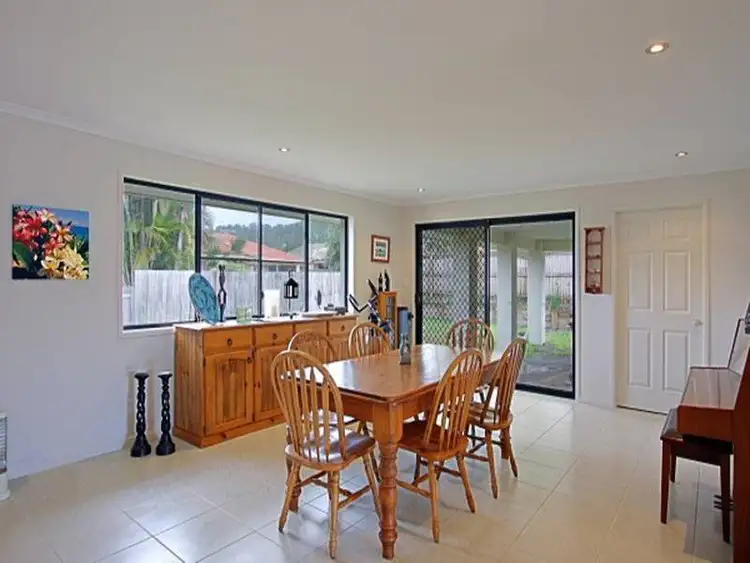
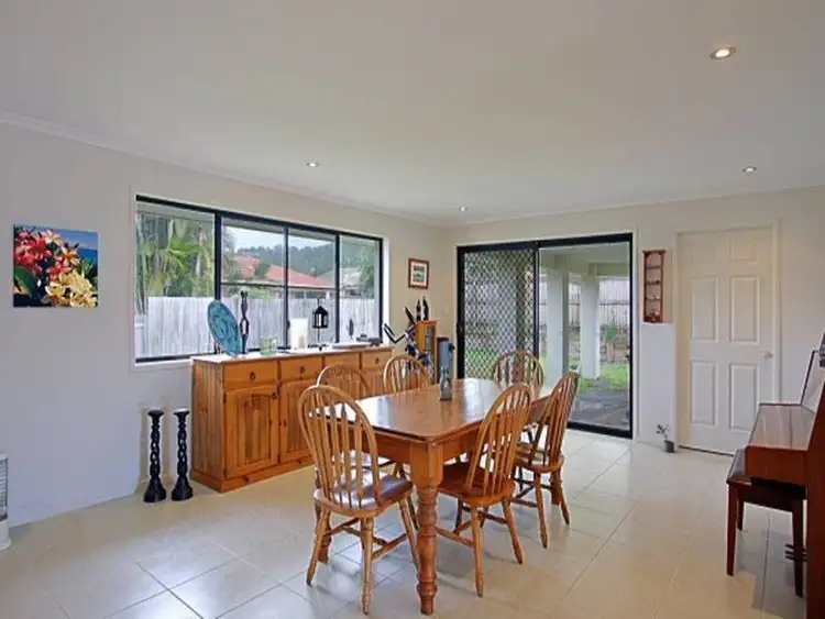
+ potted plant [656,423,675,453]
